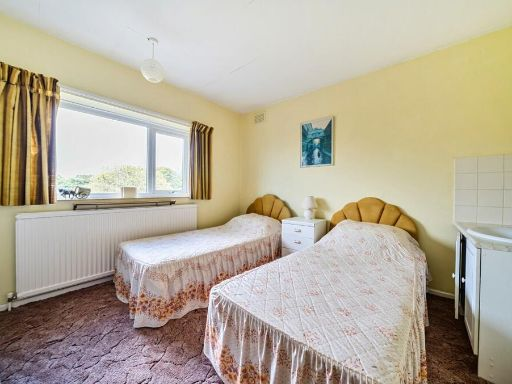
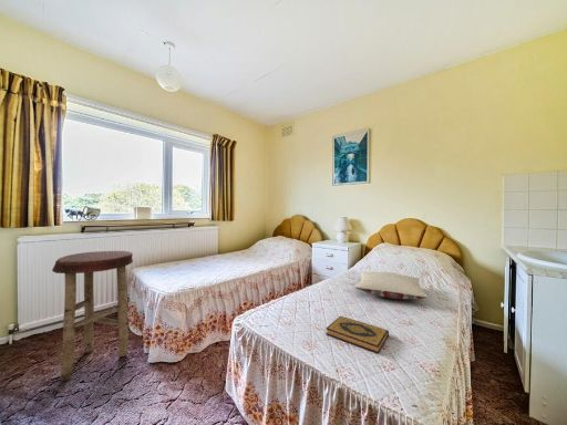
+ pillow [354,271,429,300]
+ stool [51,250,134,382]
+ hardback book [324,315,390,354]
